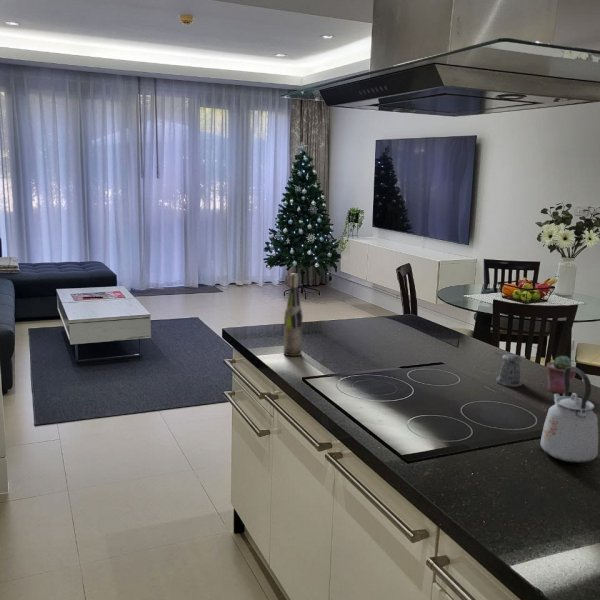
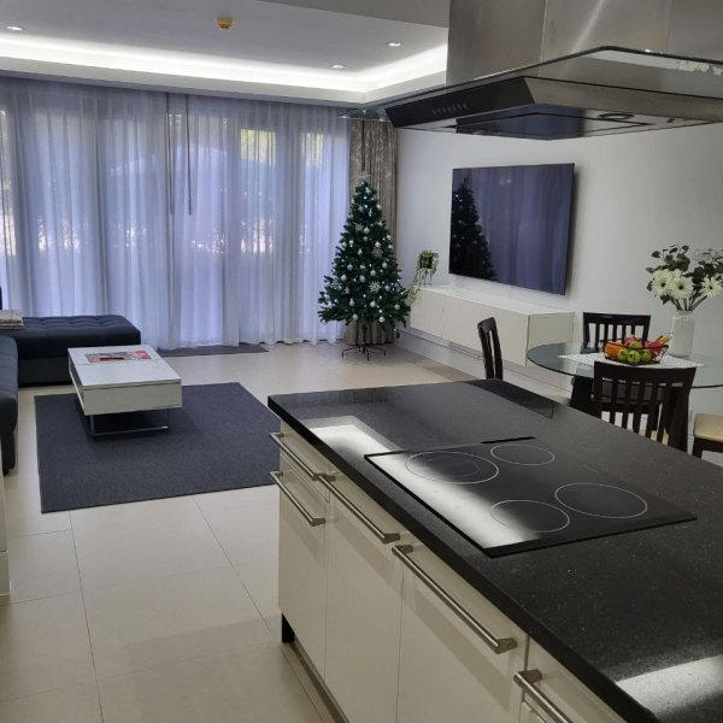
- potted succulent [545,355,577,395]
- wine bottle [283,273,304,357]
- kettle [540,366,599,464]
- pepper shaker [494,351,523,388]
